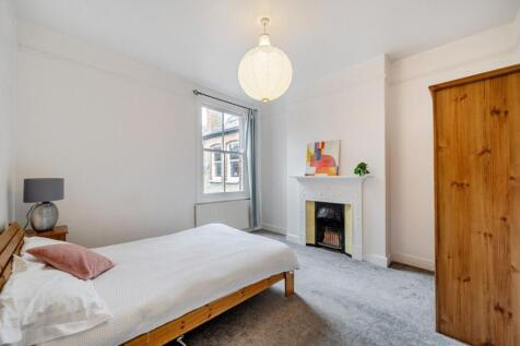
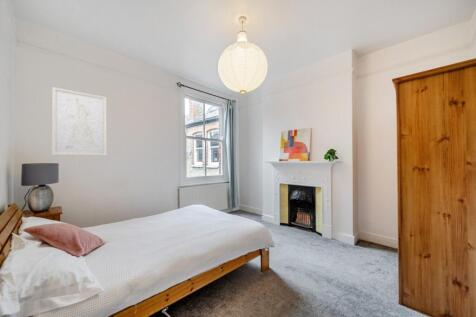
+ wall art [51,86,107,157]
